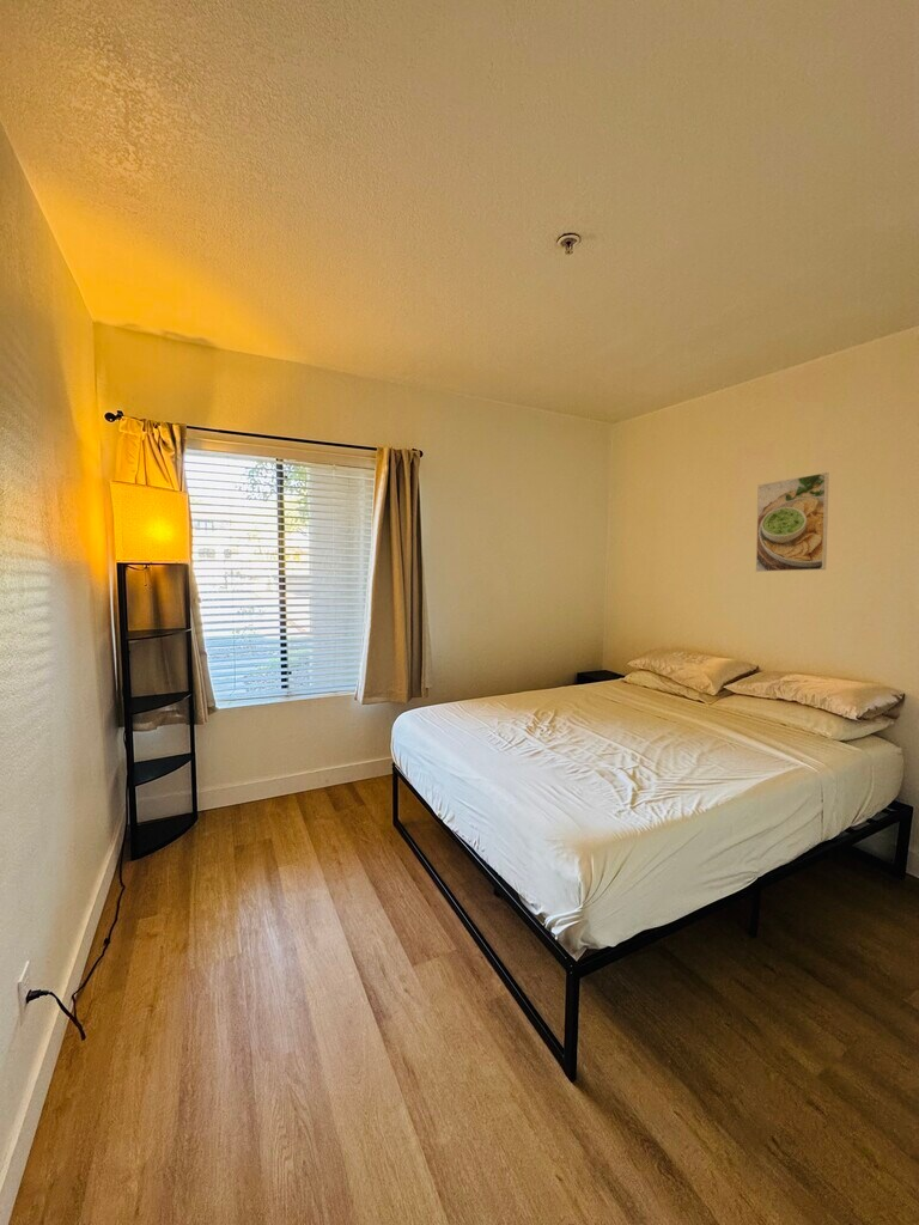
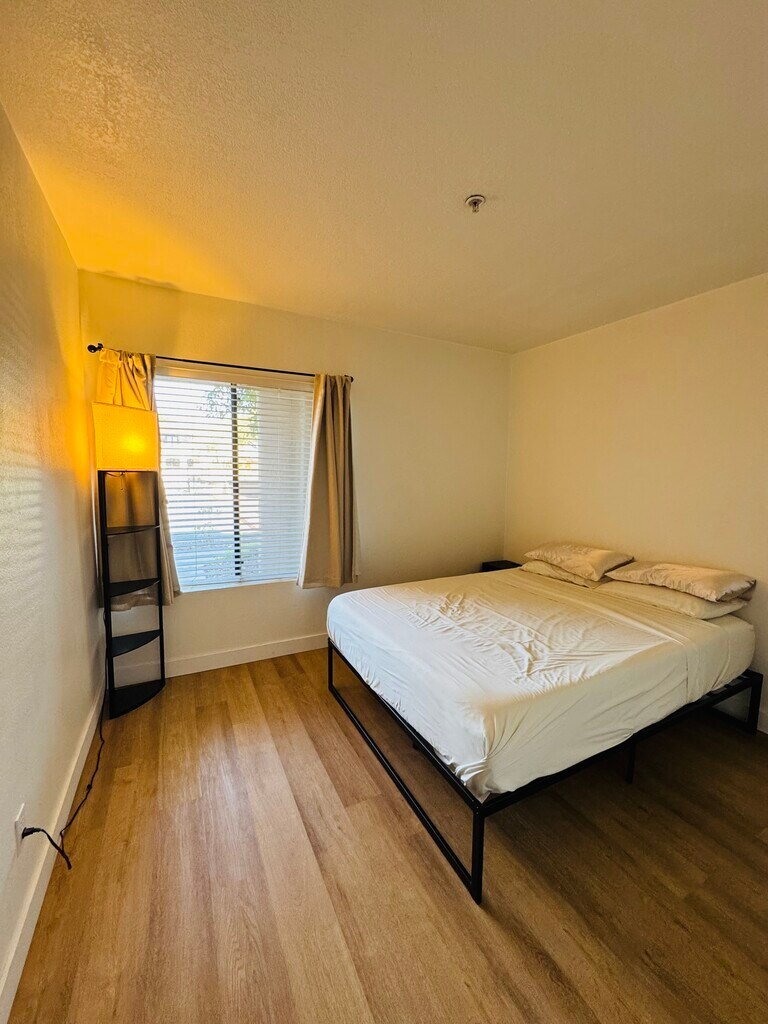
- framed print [755,471,830,573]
